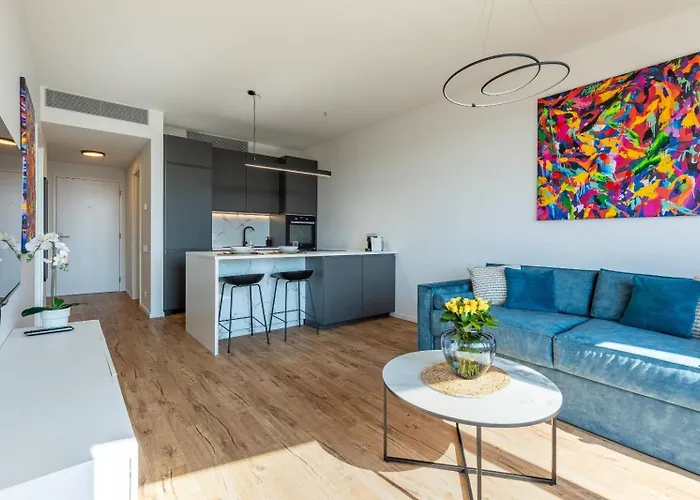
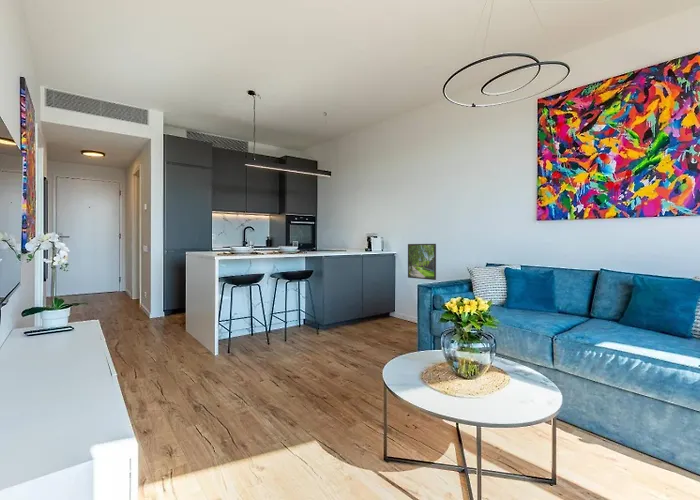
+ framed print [407,243,437,281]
